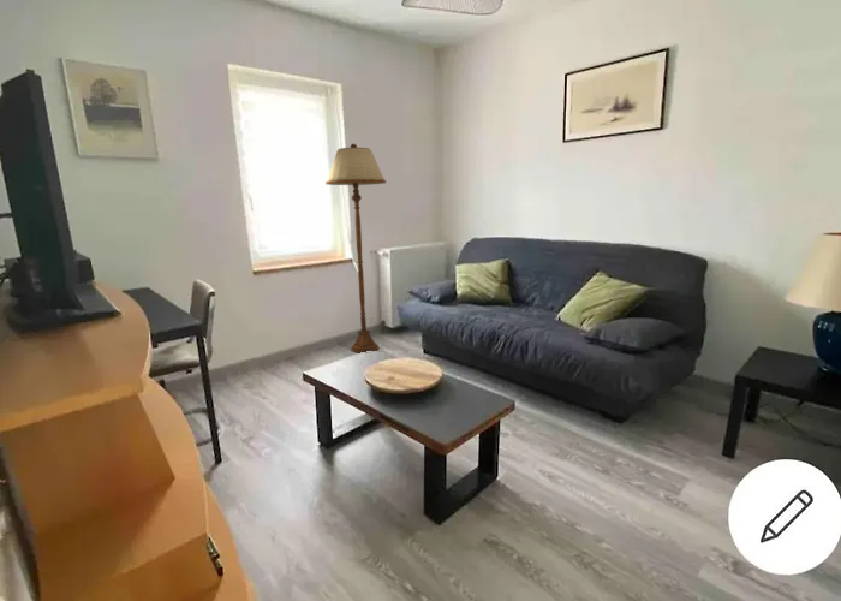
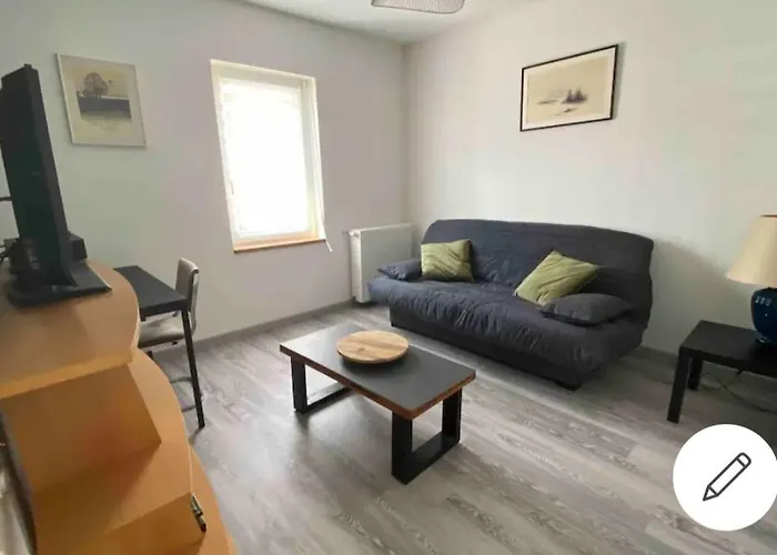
- floor lamp [324,143,387,355]
